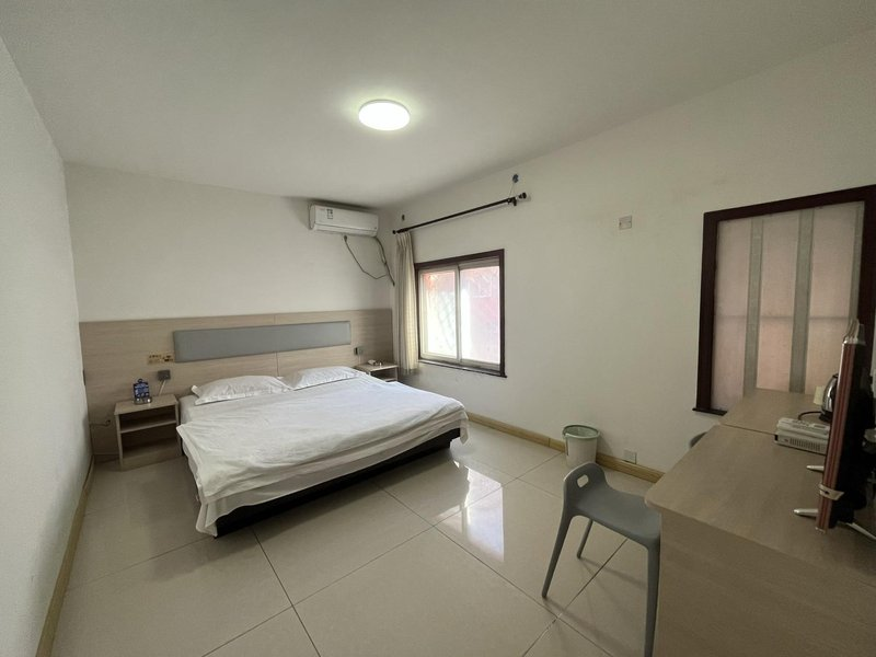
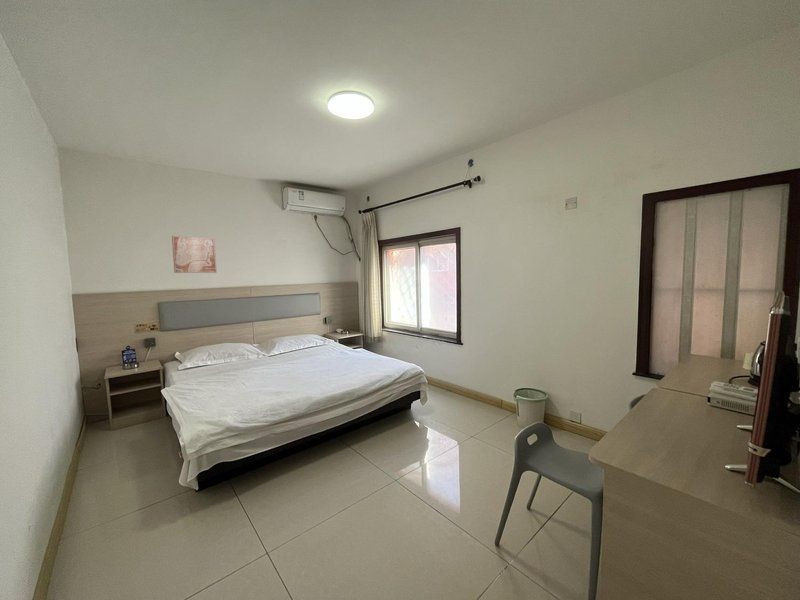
+ wall art [171,235,217,274]
